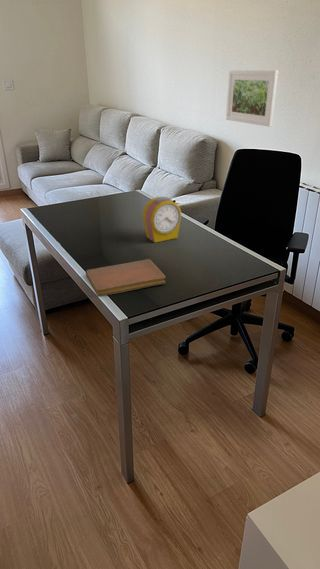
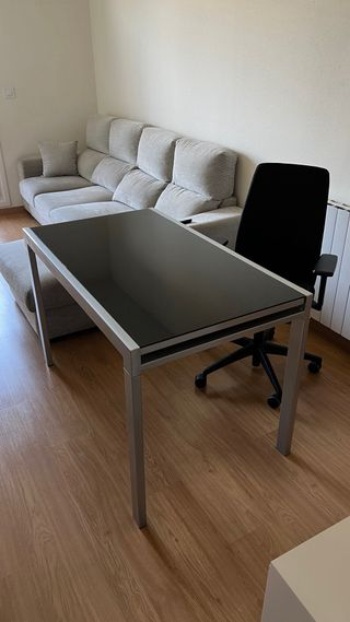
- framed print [225,69,279,128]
- notebook [85,258,167,297]
- alarm clock [142,196,182,244]
